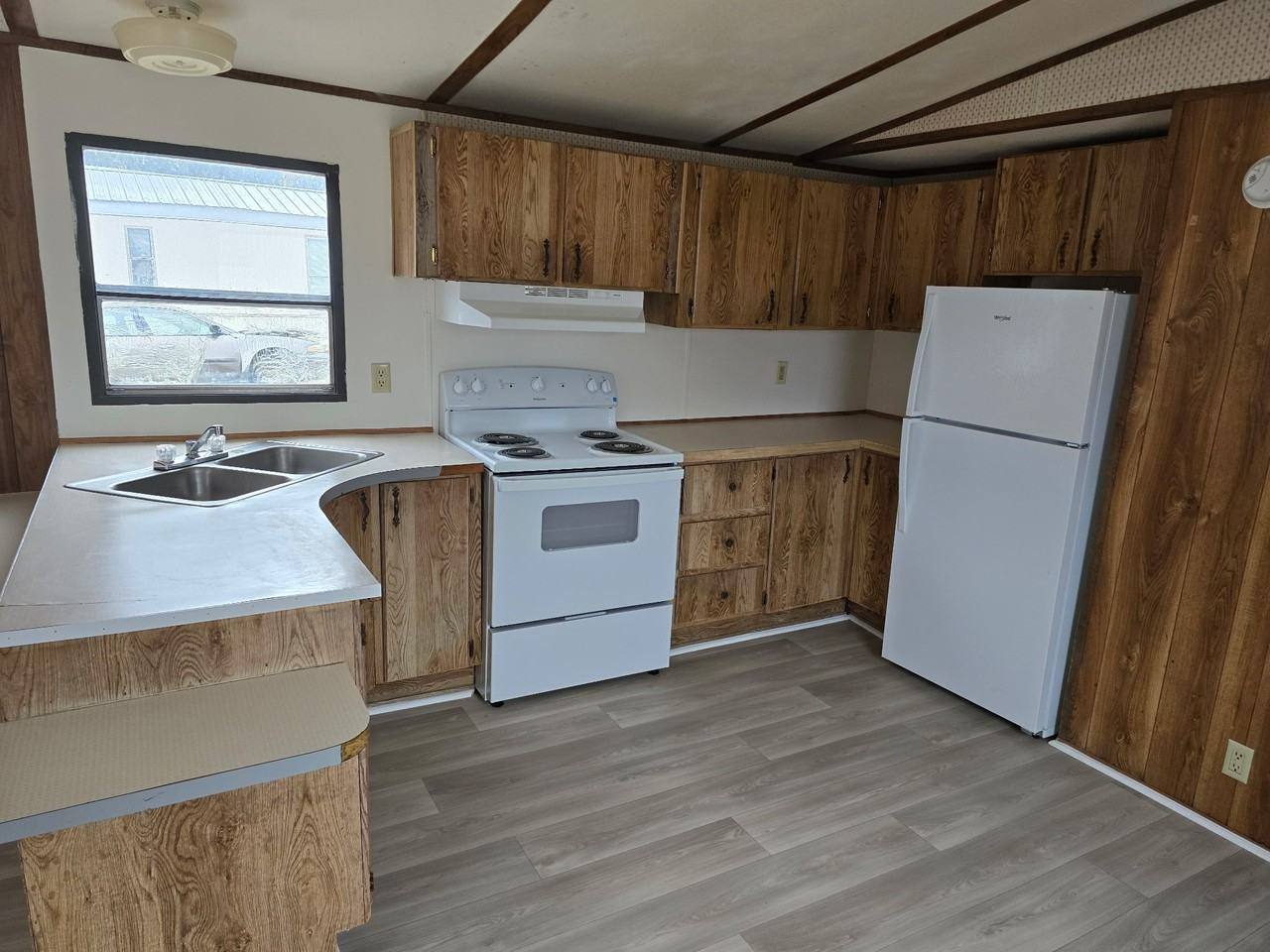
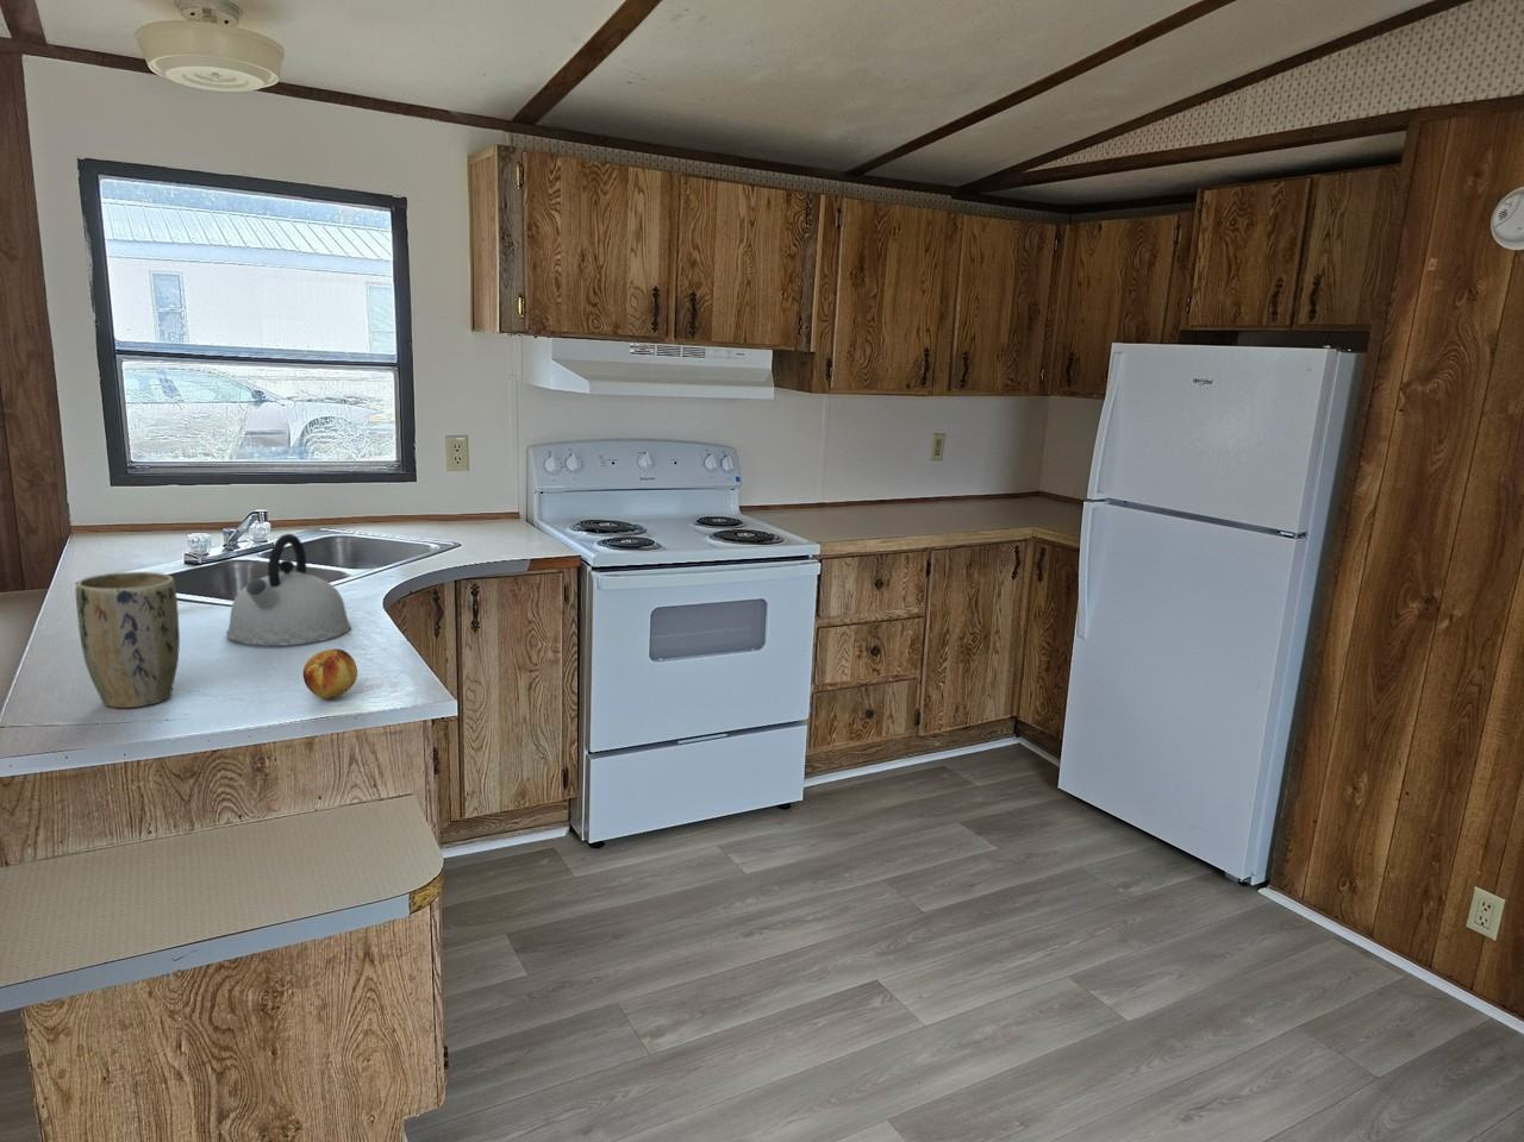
+ kettle [226,533,353,647]
+ plant pot [76,571,181,709]
+ fruit [302,648,359,699]
